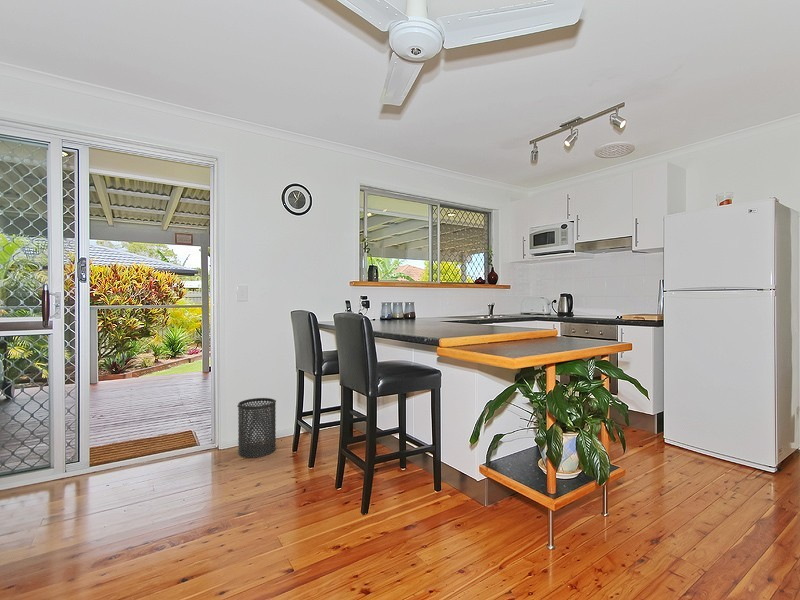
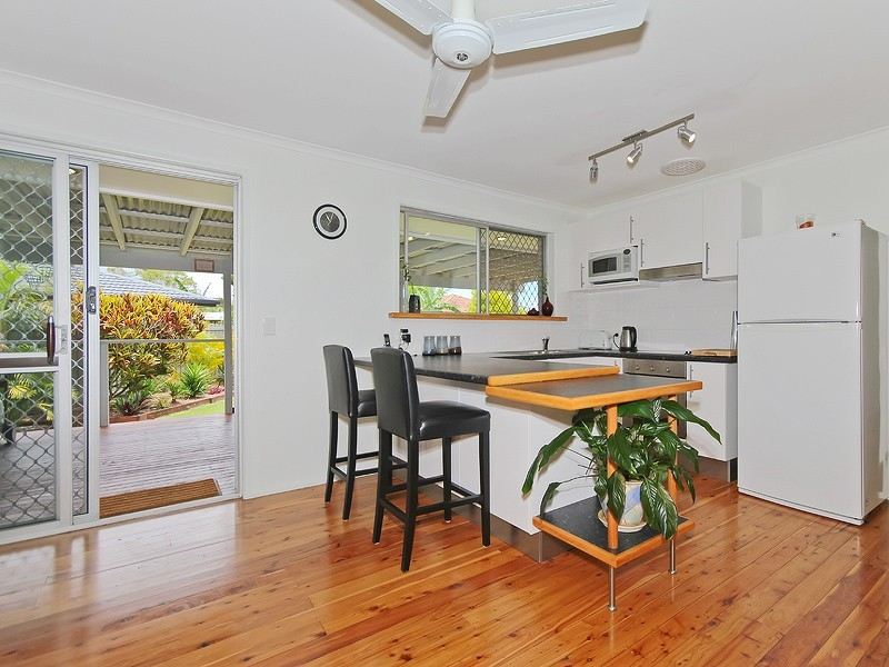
- trash can [236,397,277,459]
